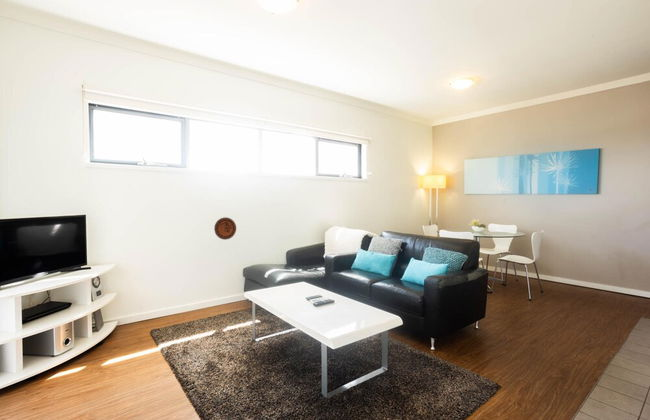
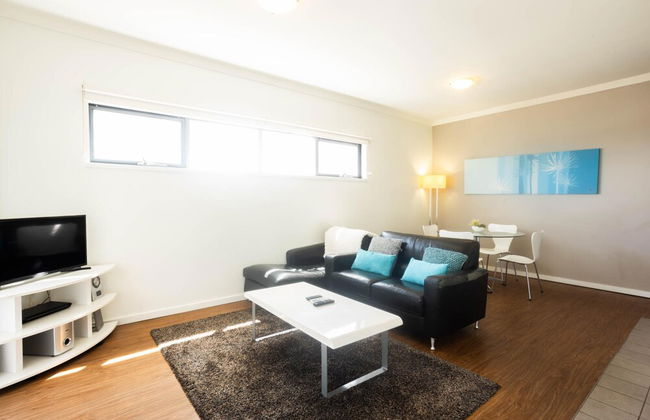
- decorative plate [213,216,237,241]
